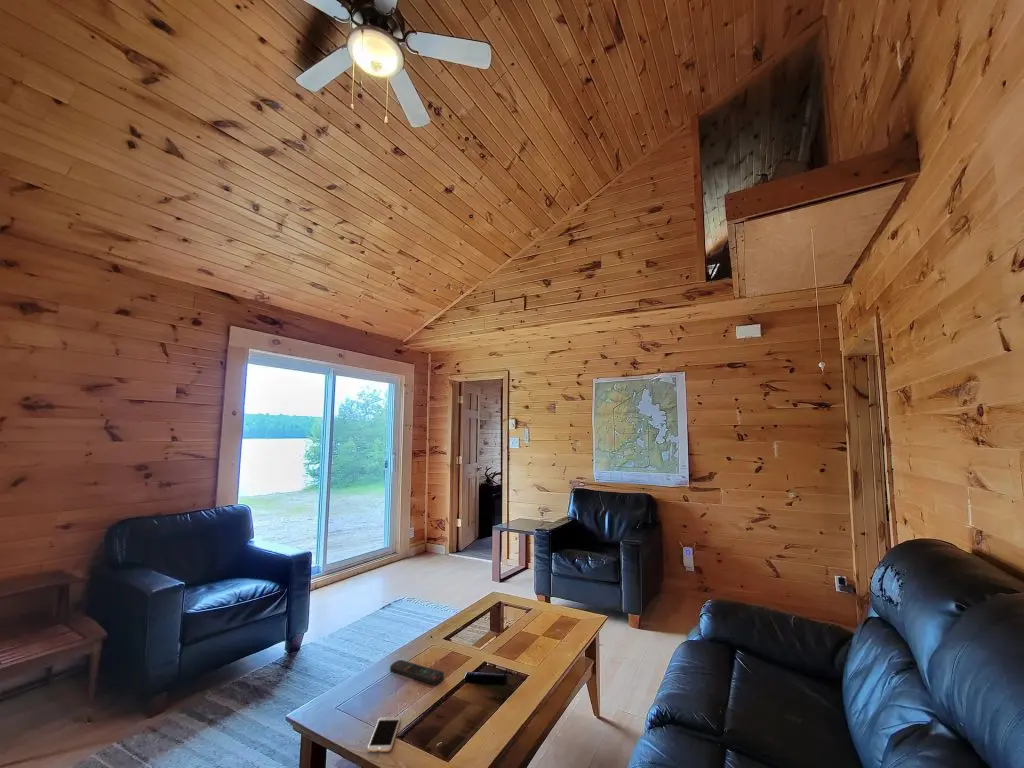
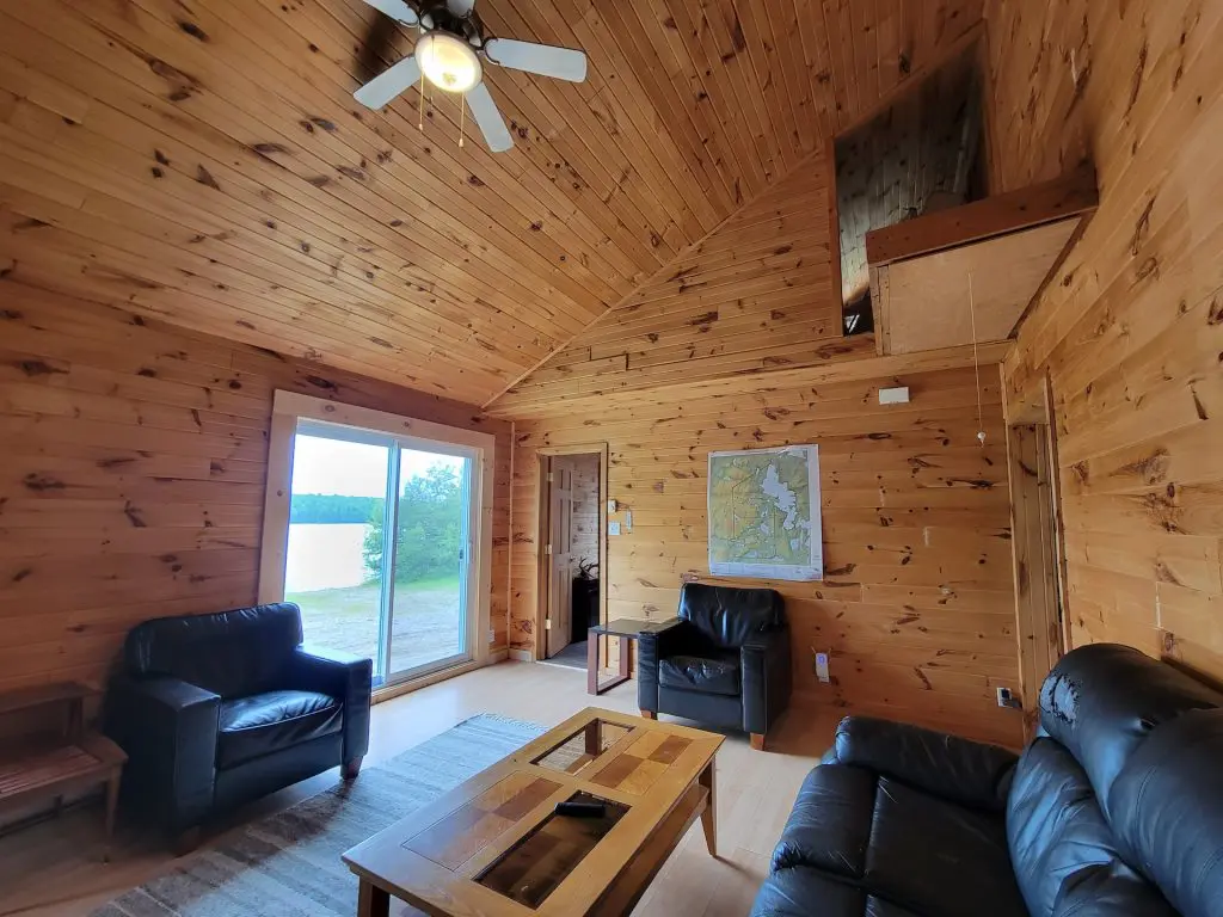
- remote control [389,659,445,686]
- smartphone [366,716,402,753]
